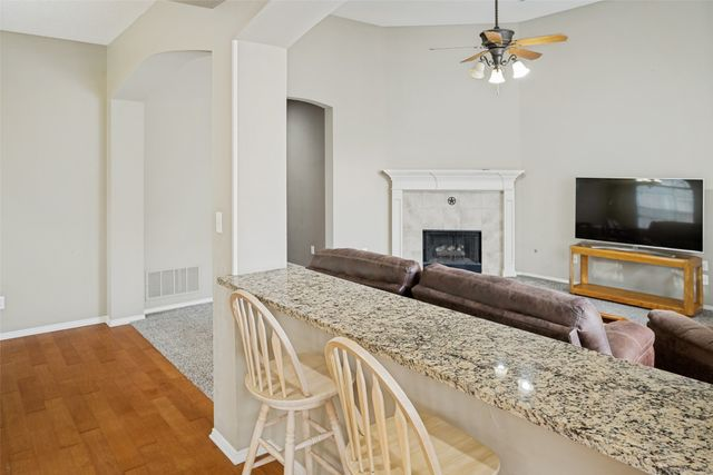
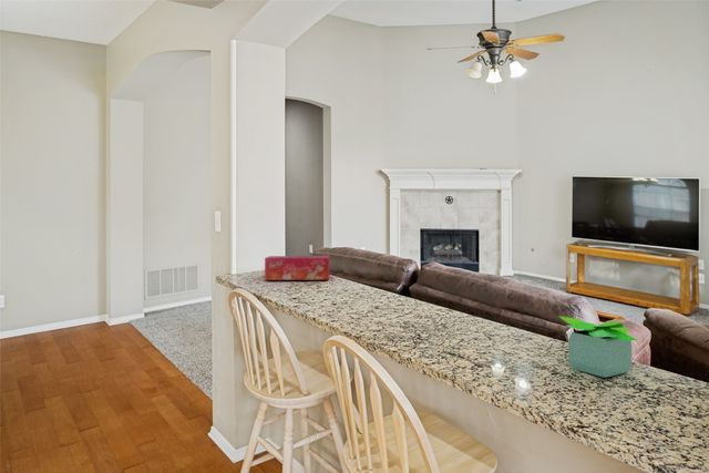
+ tissue box [264,255,331,281]
+ potted plant [558,316,638,379]
